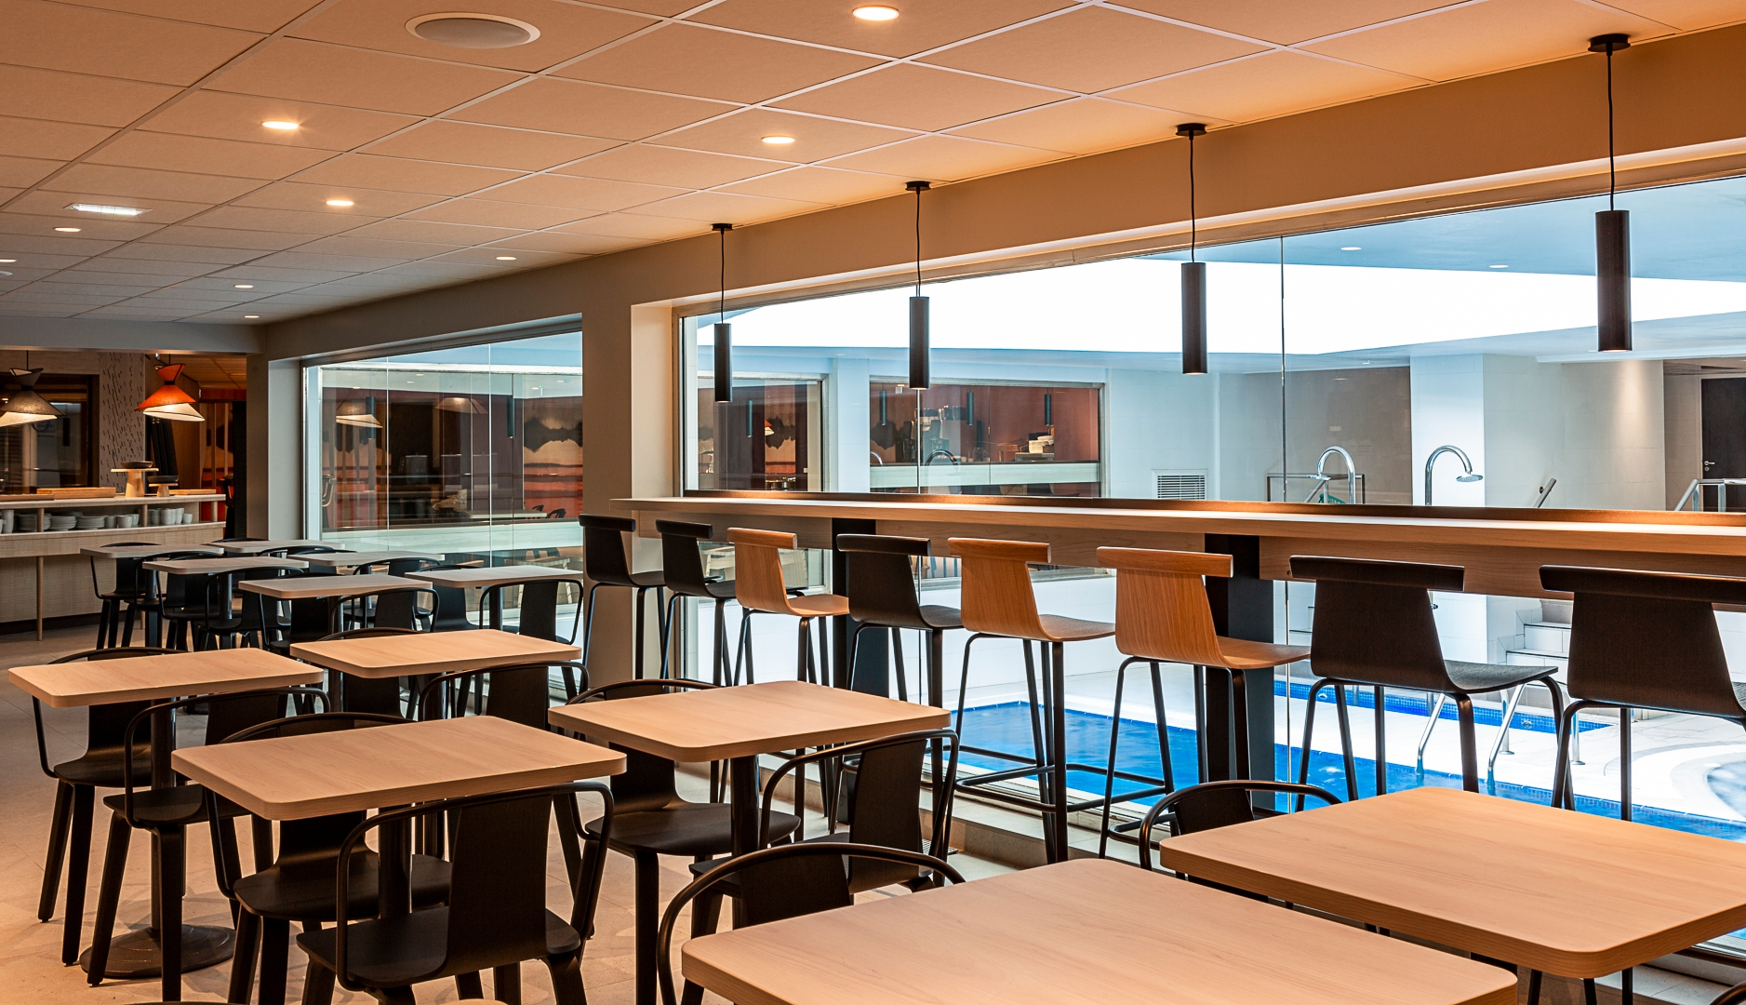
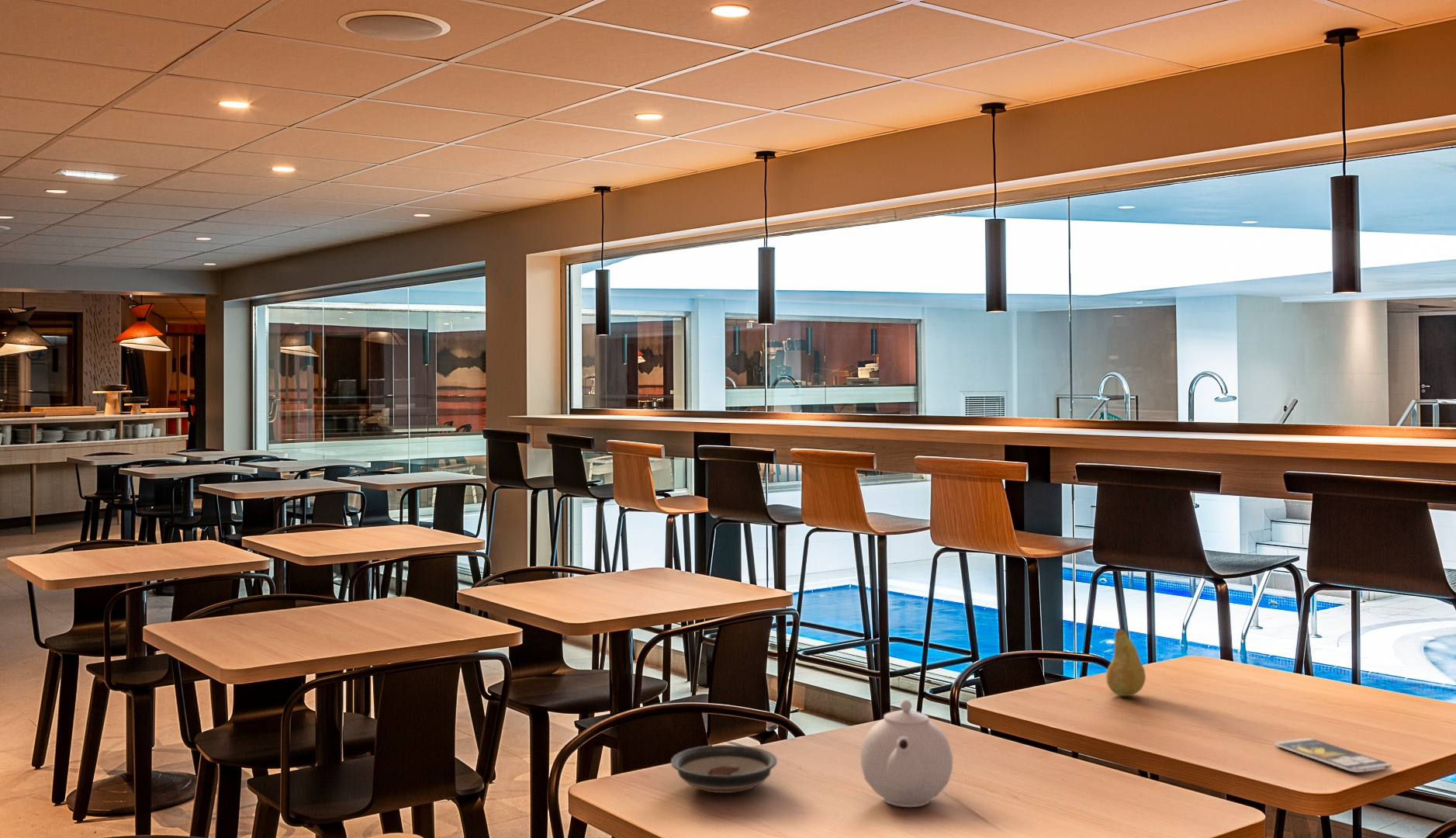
+ teapot [859,699,953,808]
+ saucer [670,744,778,794]
+ smartphone [1274,737,1392,773]
+ fruit [1105,628,1146,697]
